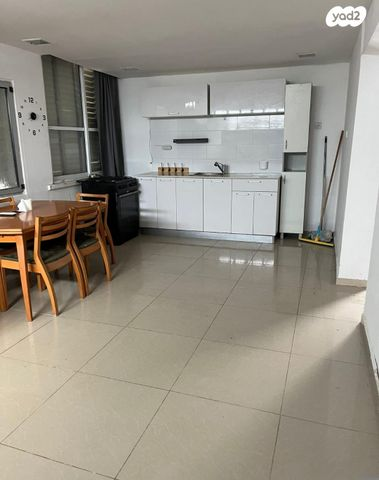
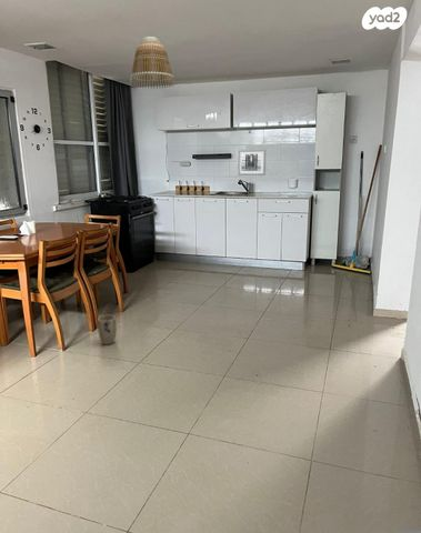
+ lamp shade [129,36,176,89]
+ wall art [237,149,267,177]
+ plant pot [97,314,118,345]
